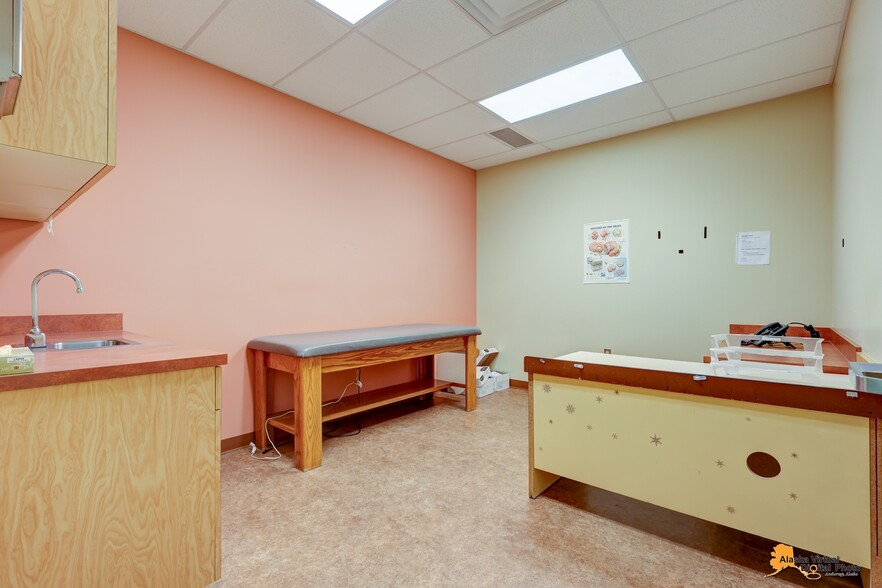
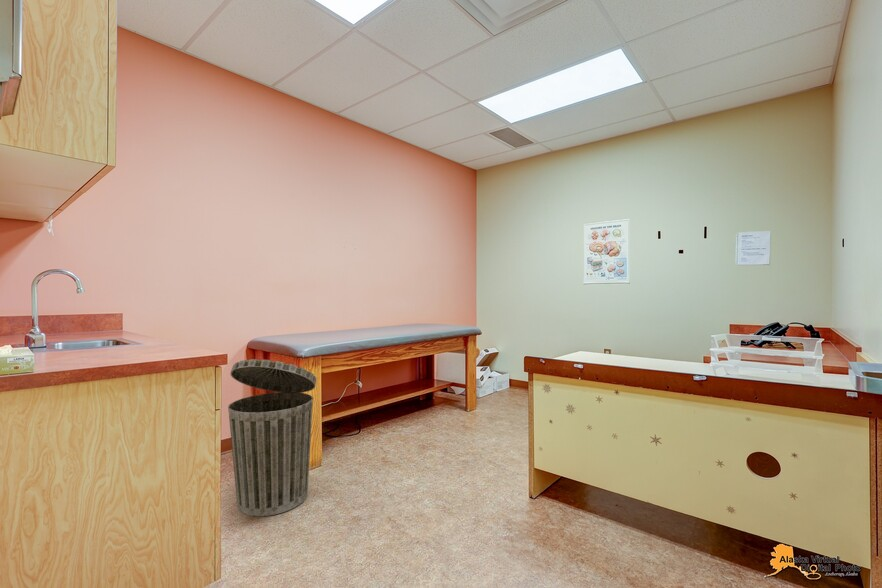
+ trash can [227,358,317,517]
